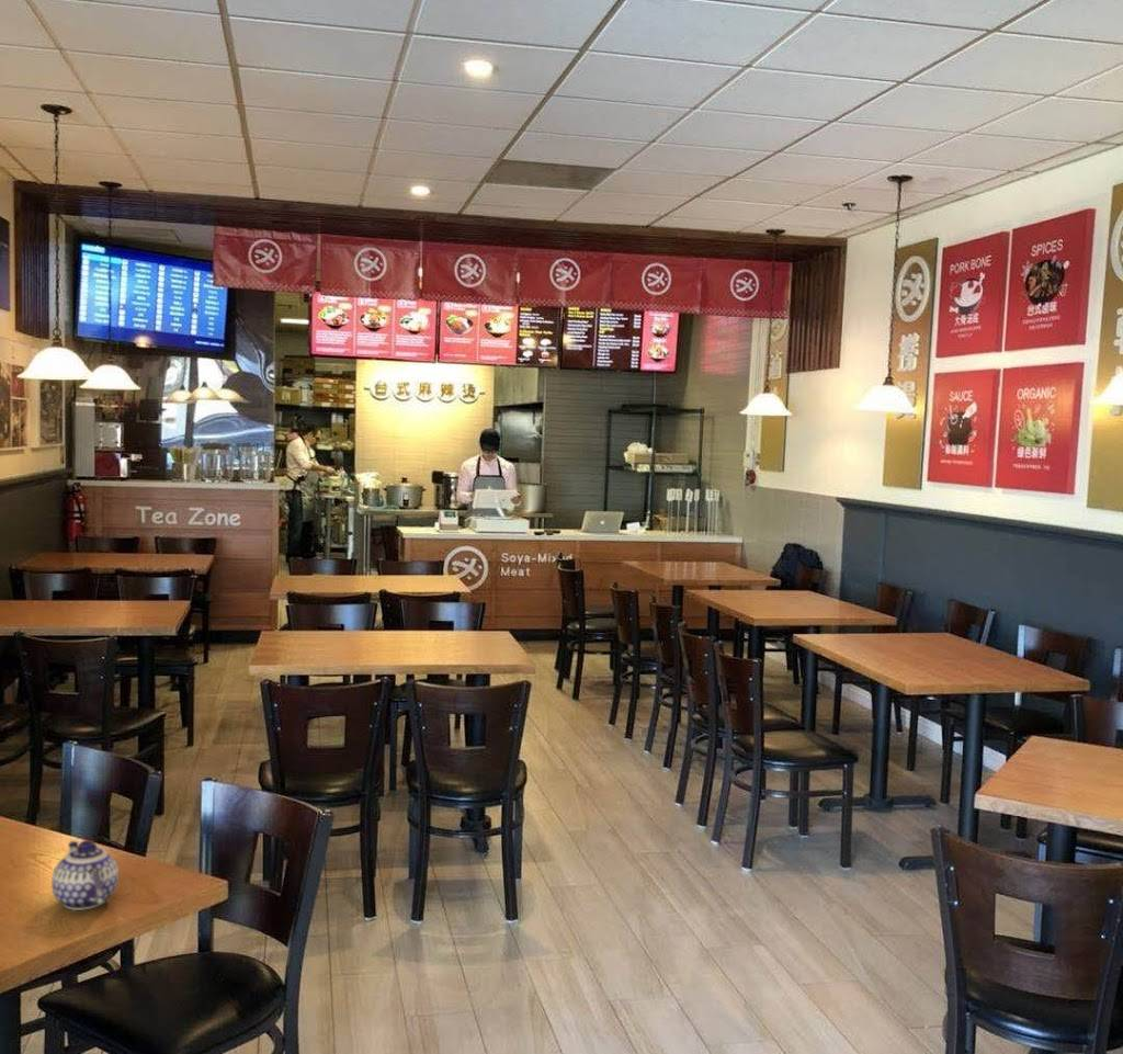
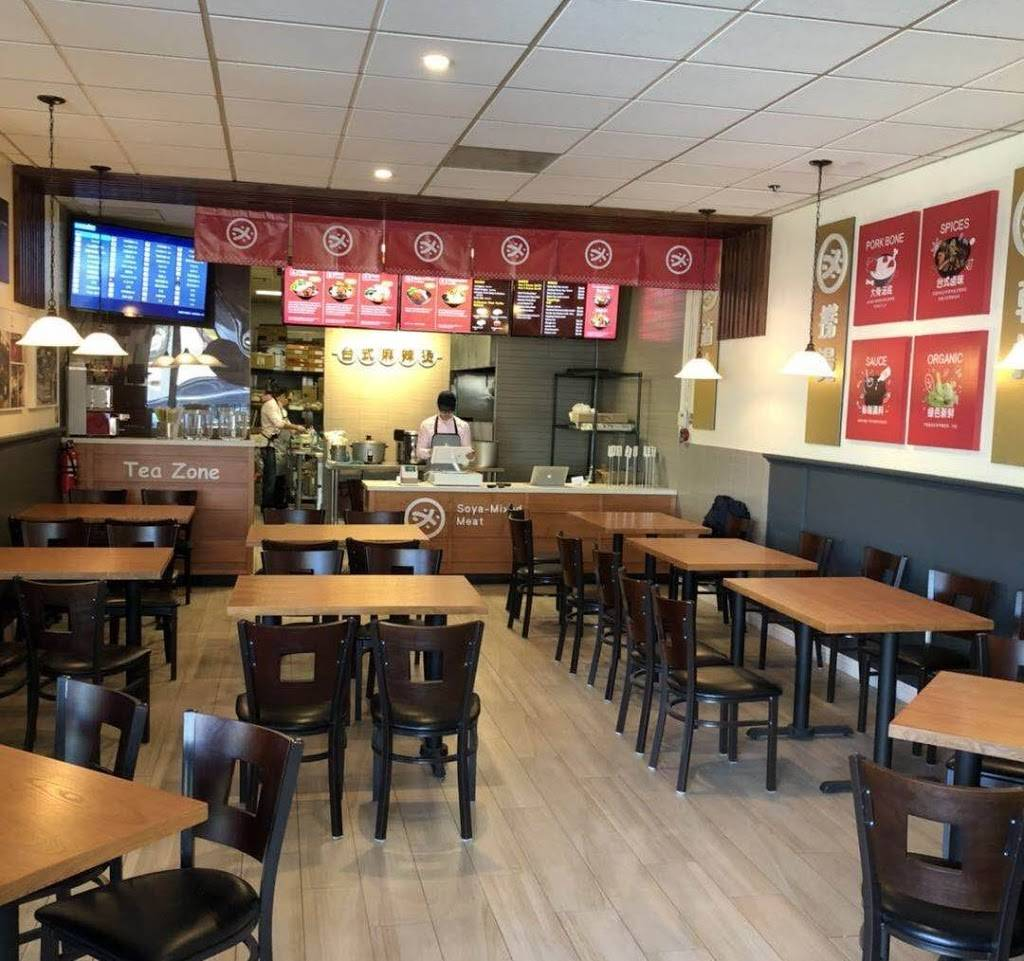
- teapot [50,839,120,911]
